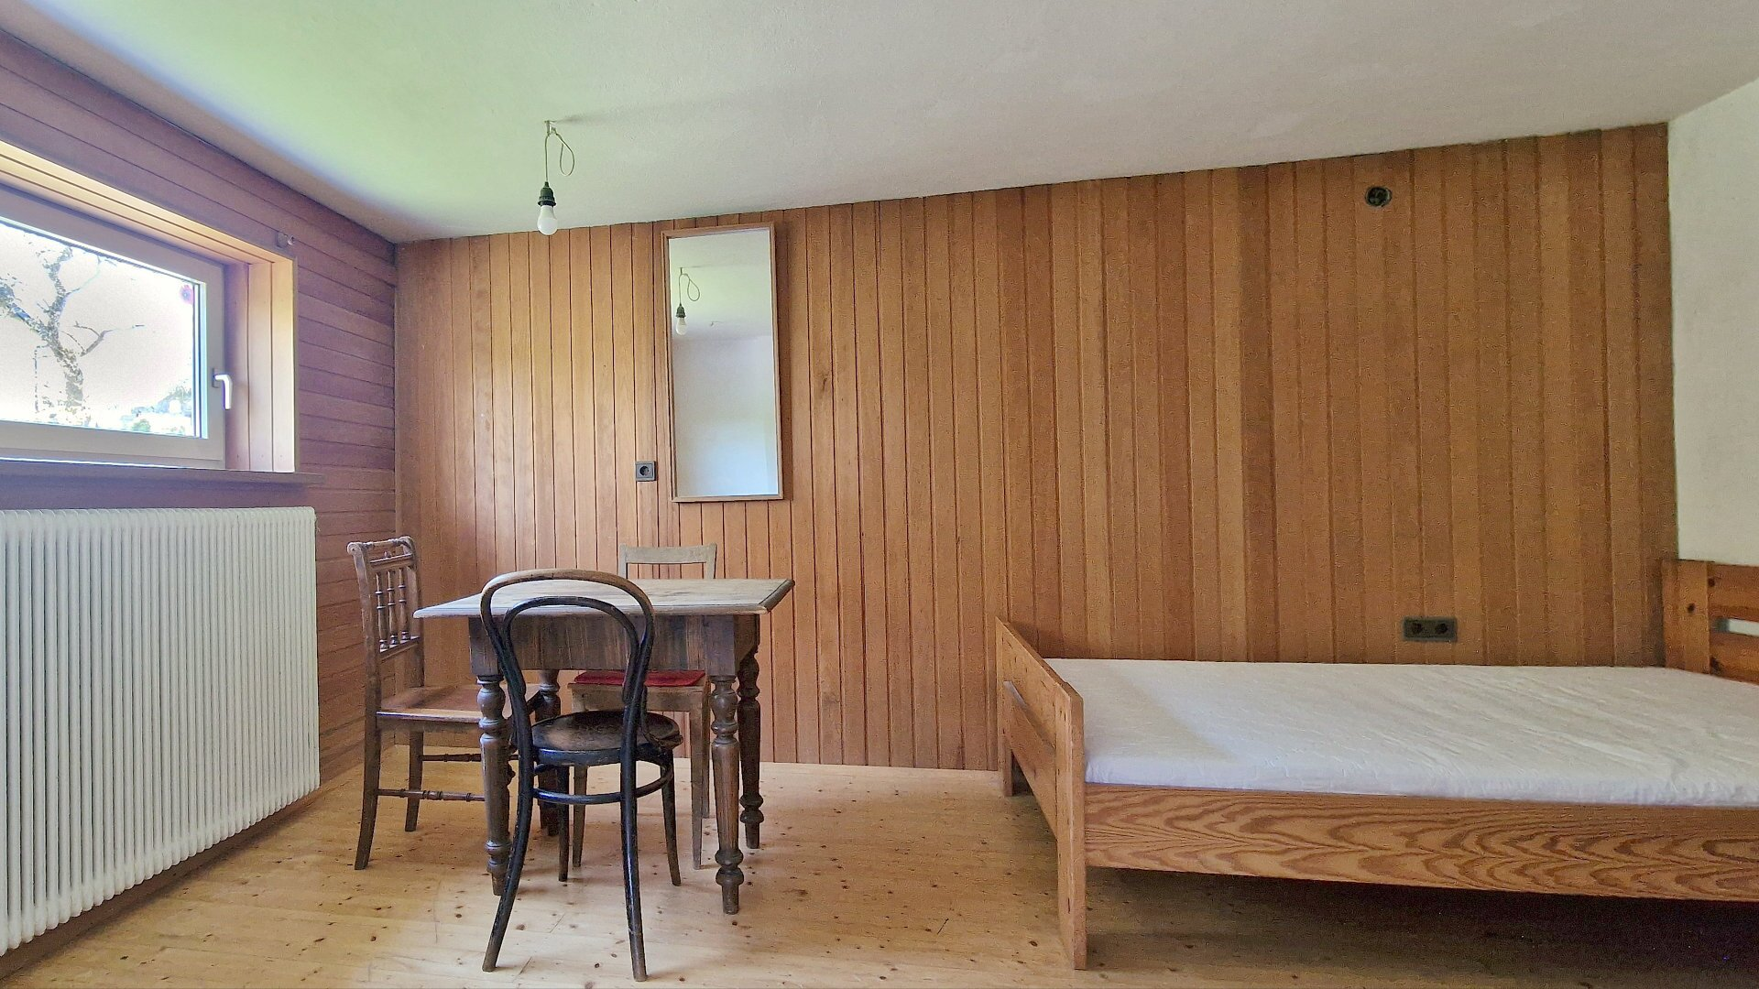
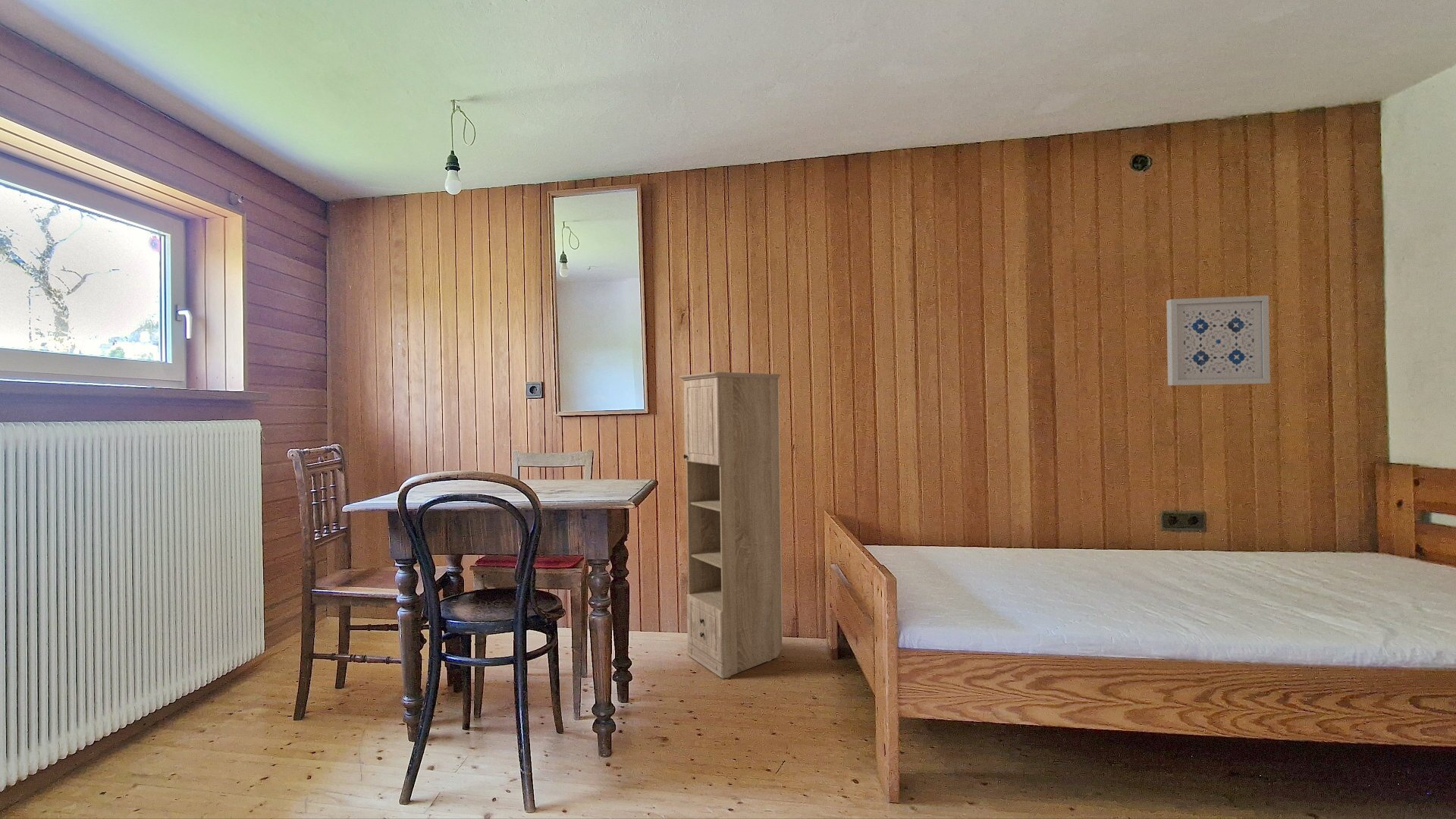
+ storage cabinet [679,371,783,679]
+ wall art [1166,294,1271,386]
